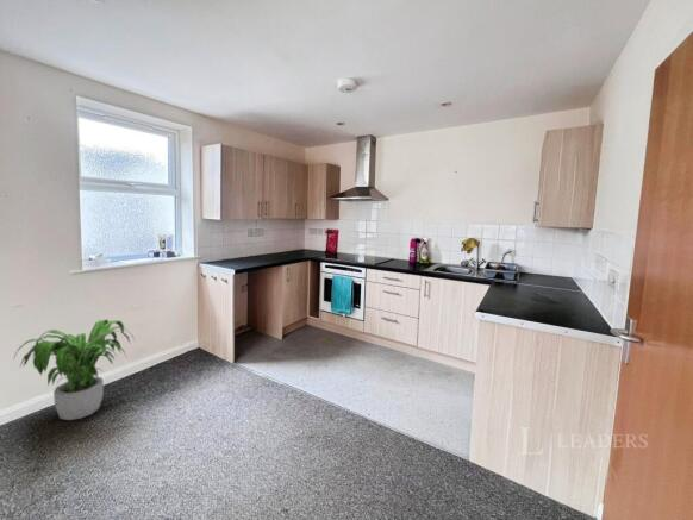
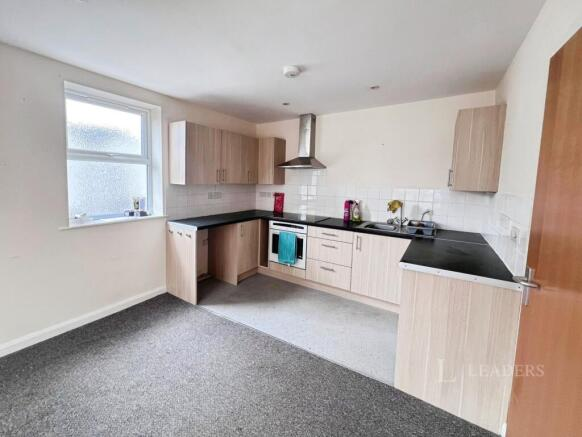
- potted plant [12,318,137,421]
